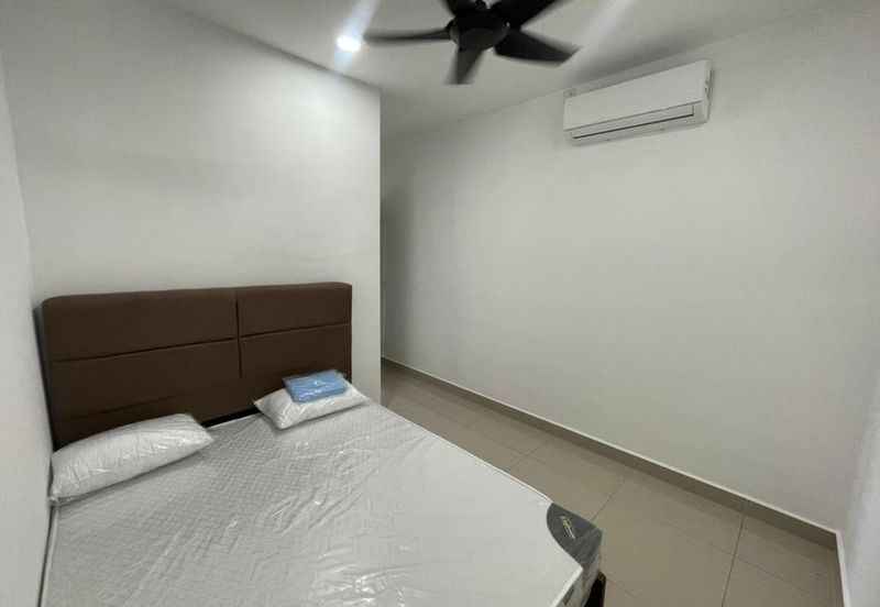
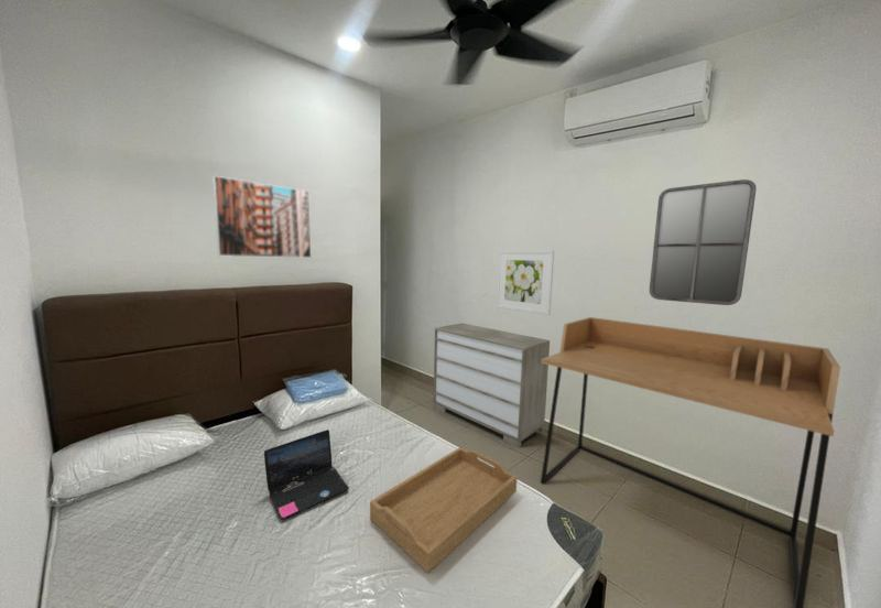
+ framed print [496,249,555,316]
+ home mirror [649,178,758,306]
+ serving tray [369,446,519,574]
+ dresser [432,322,551,448]
+ desk [540,316,841,608]
+ laptop [263,428,350,521]
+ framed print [211,175,313,259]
